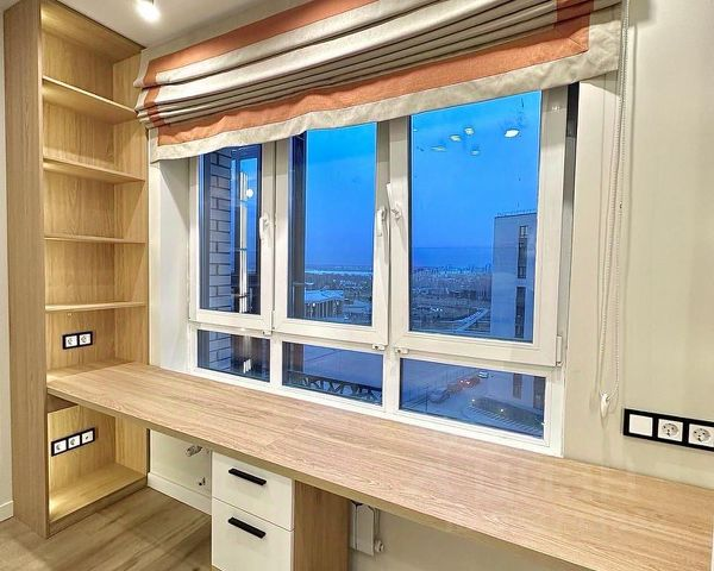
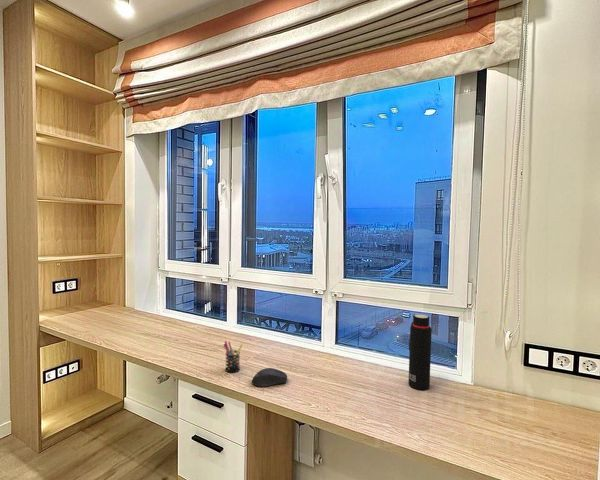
+ pen holder [223,340,243,373]
+ water bottle [407,313,433,391]
+ computer mouse [251,367,288,388]
